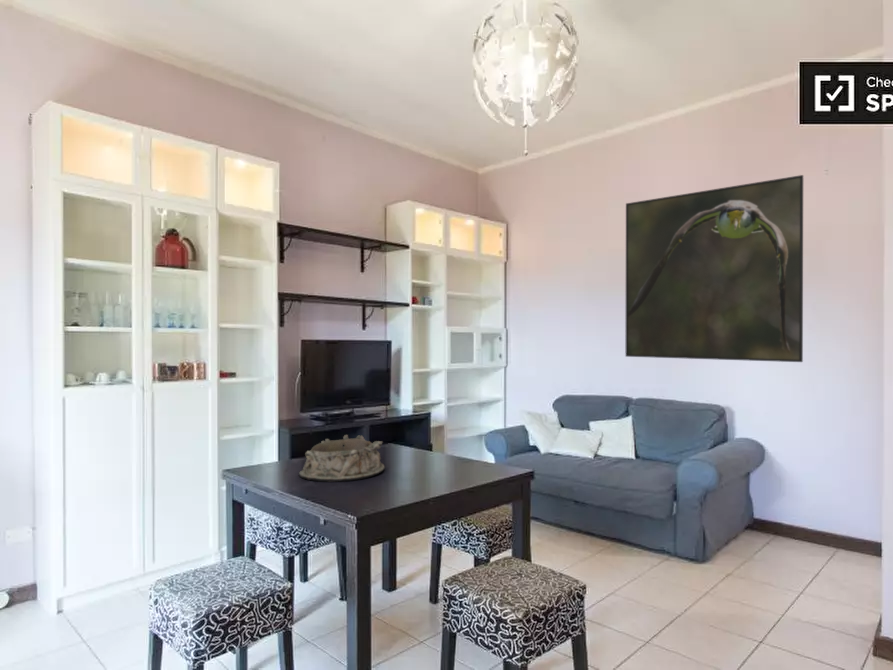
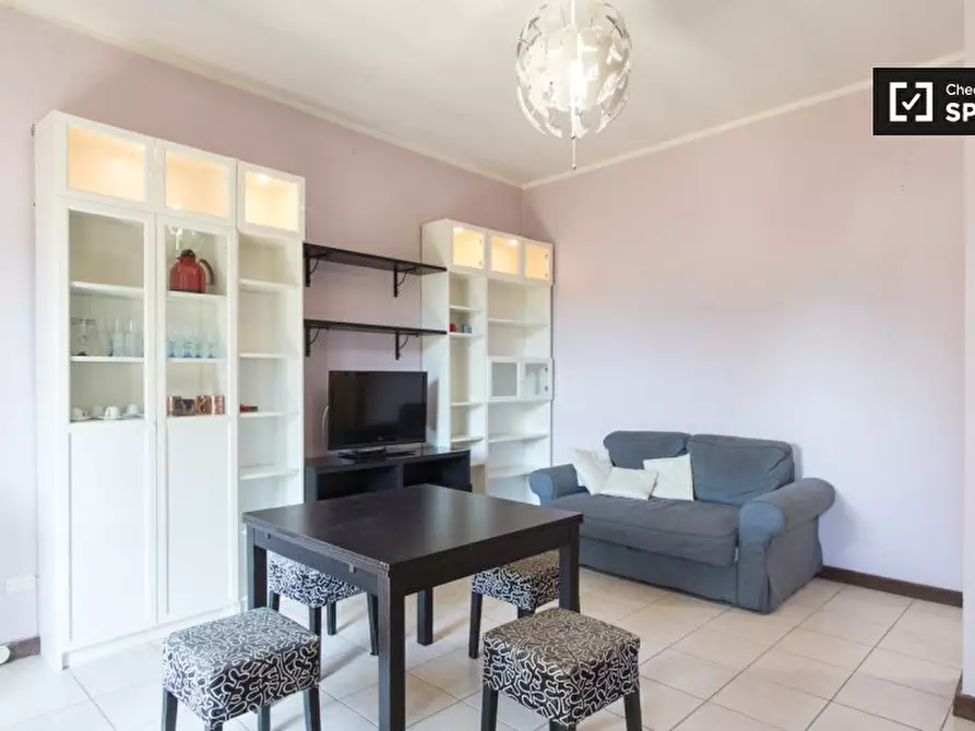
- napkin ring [298,434,386,483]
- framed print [624,174,804,363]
